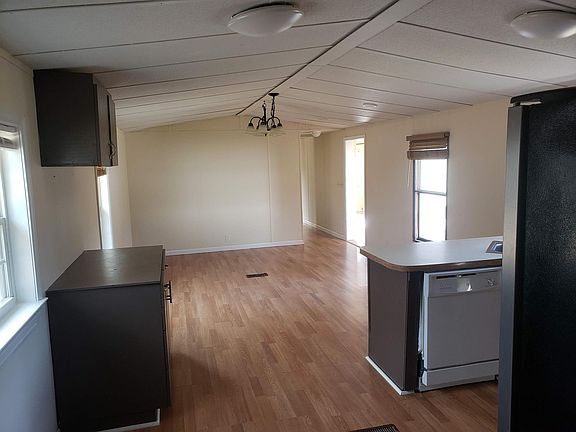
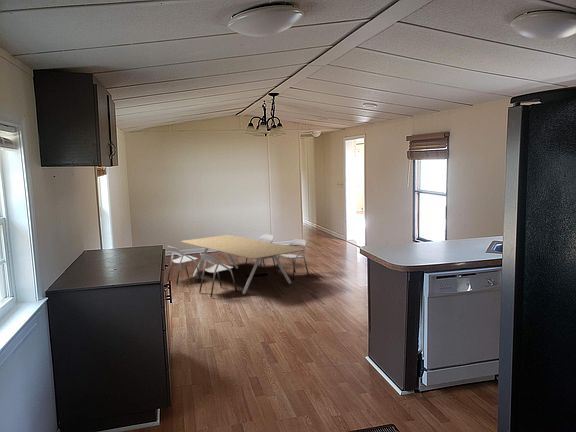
+ dining set [166,234,310,298]
